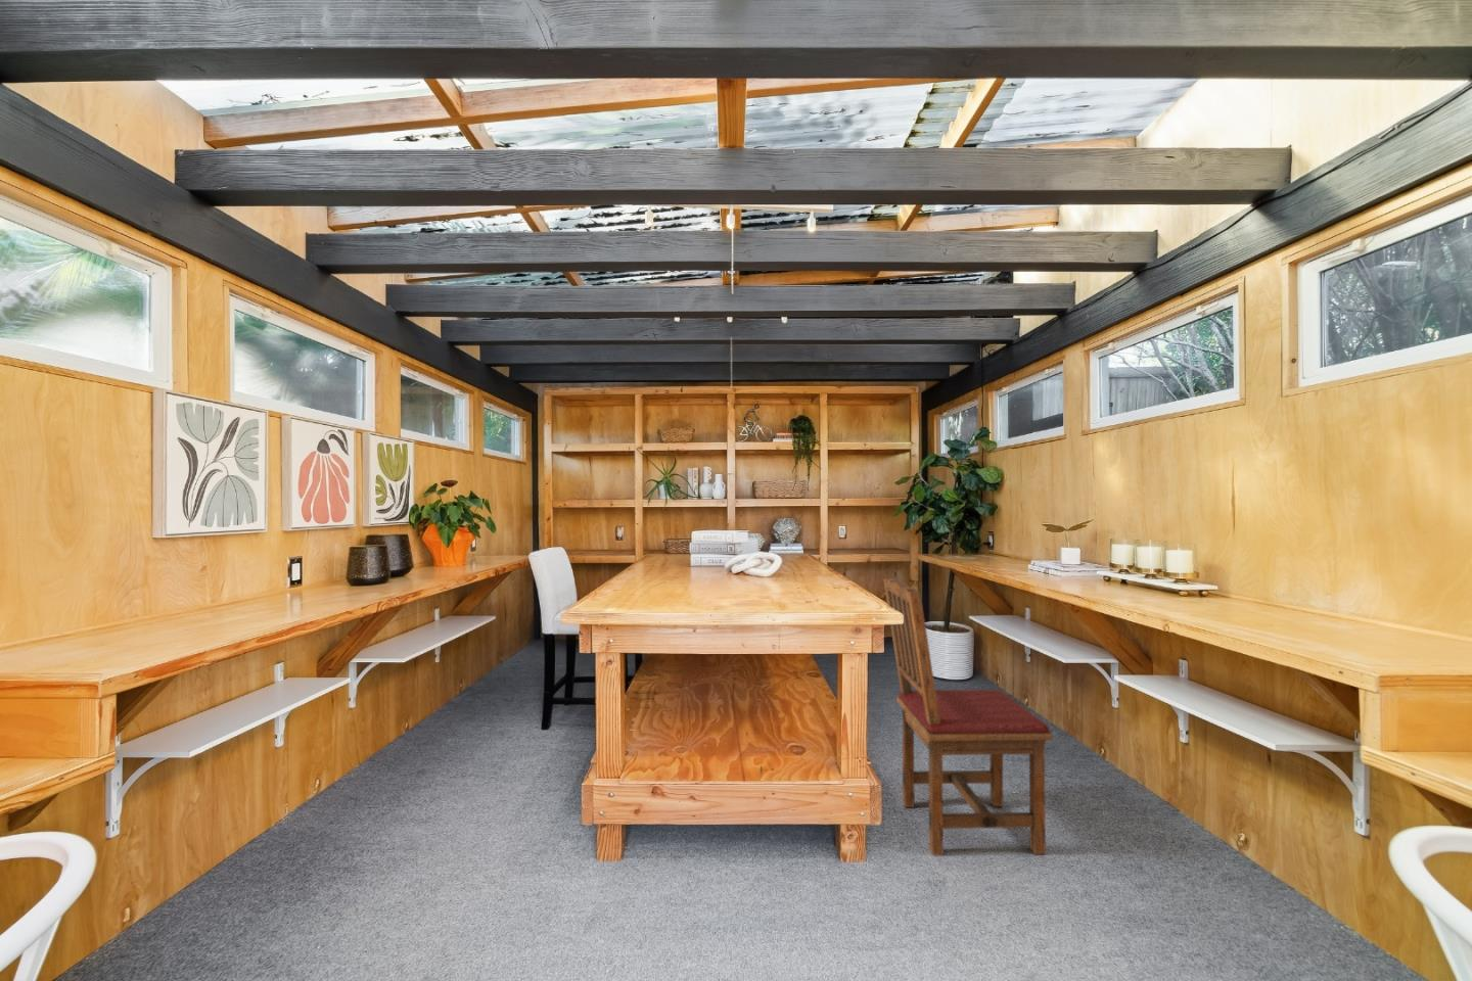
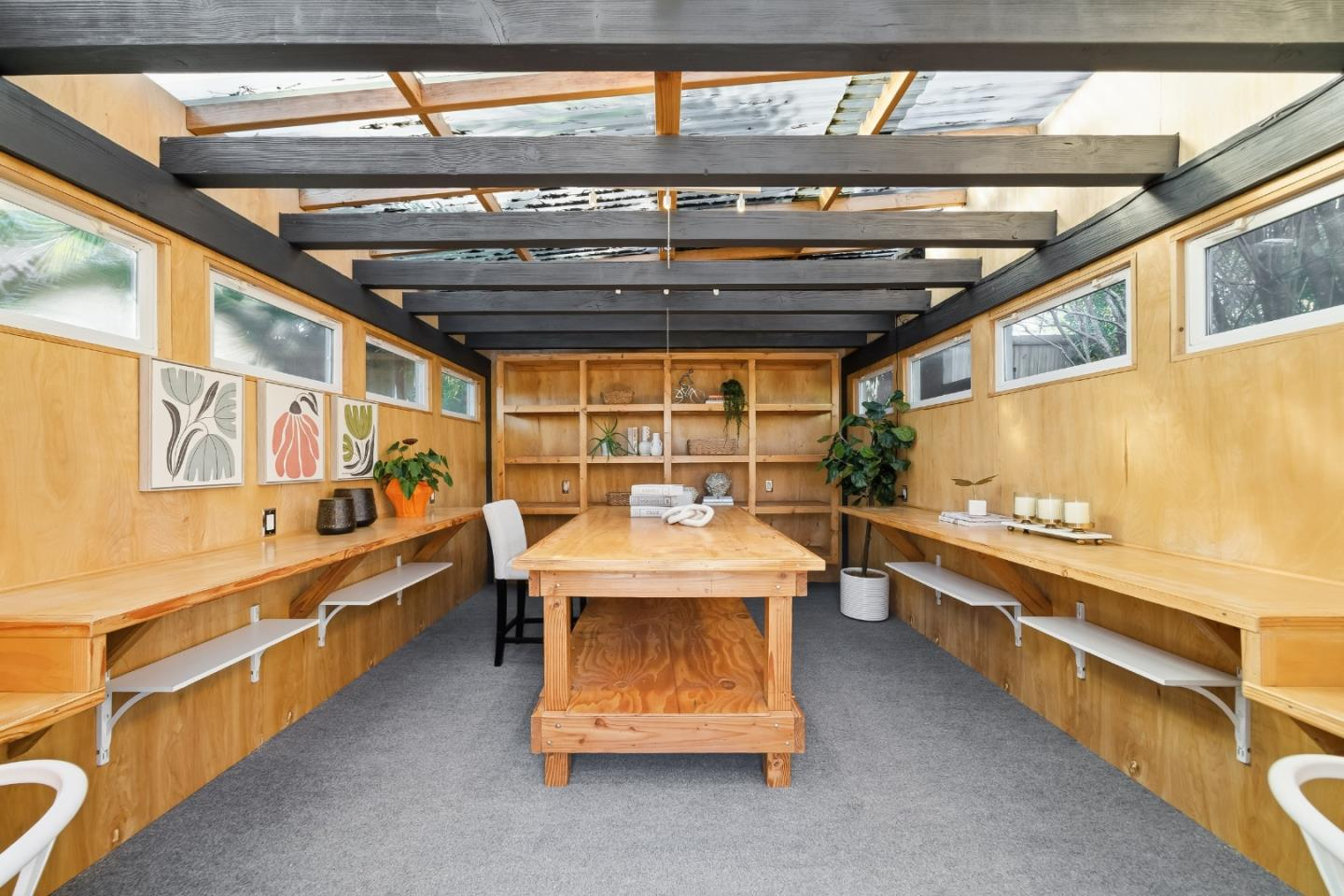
- dining chair [882,577,1055,856]
